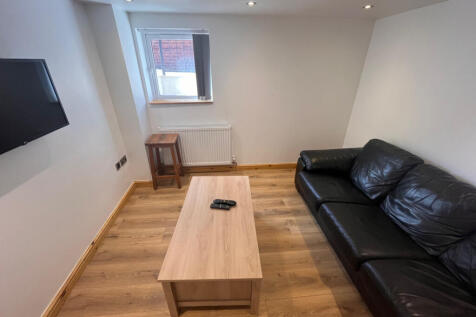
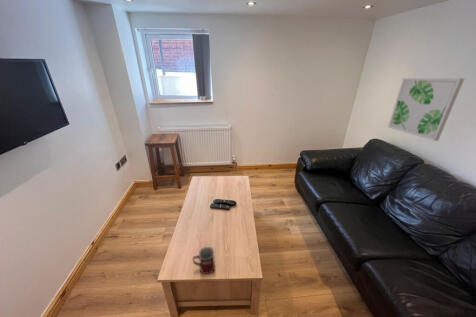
+ wall art [387,77,466,142]
+ mug [192,246,216,275]
